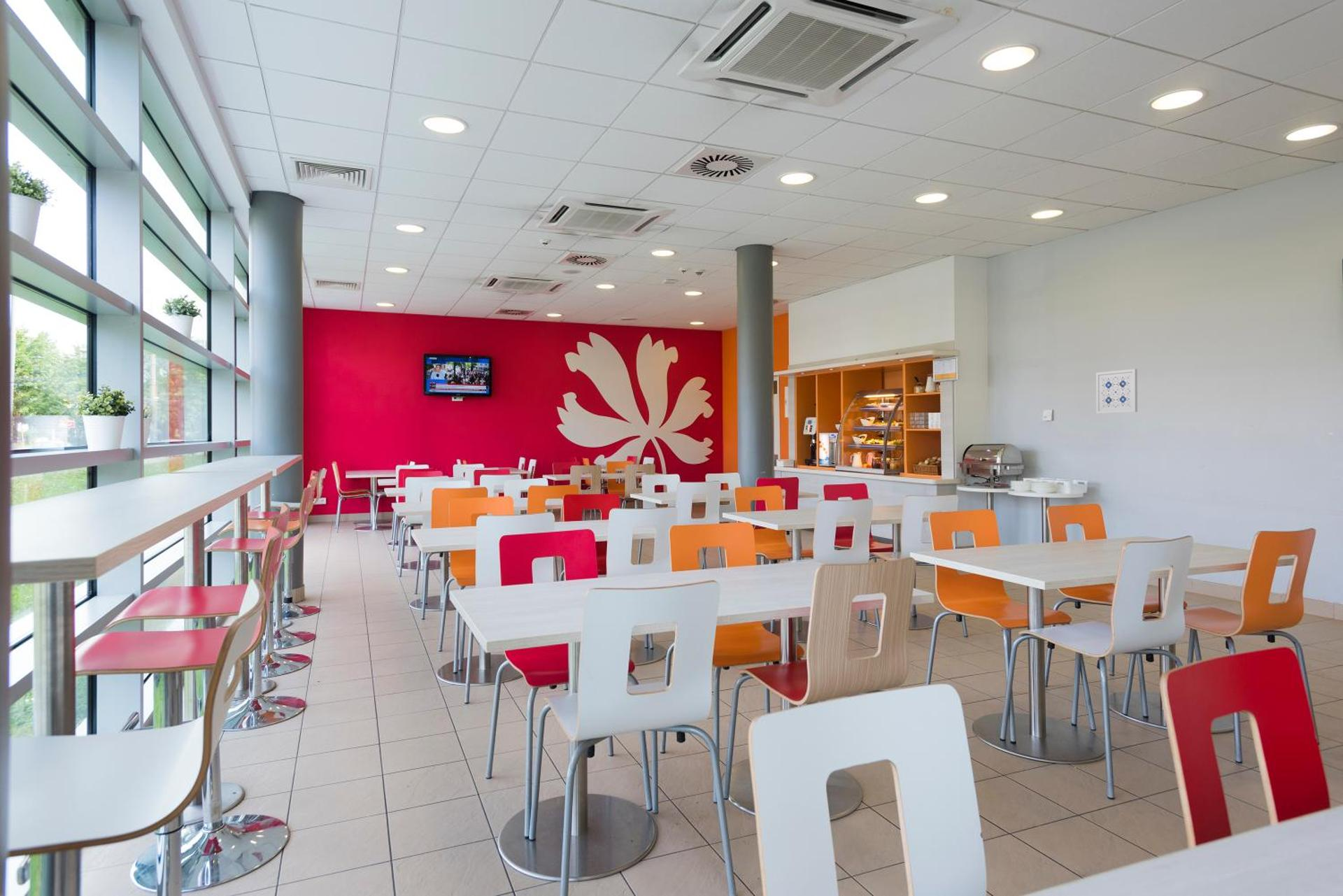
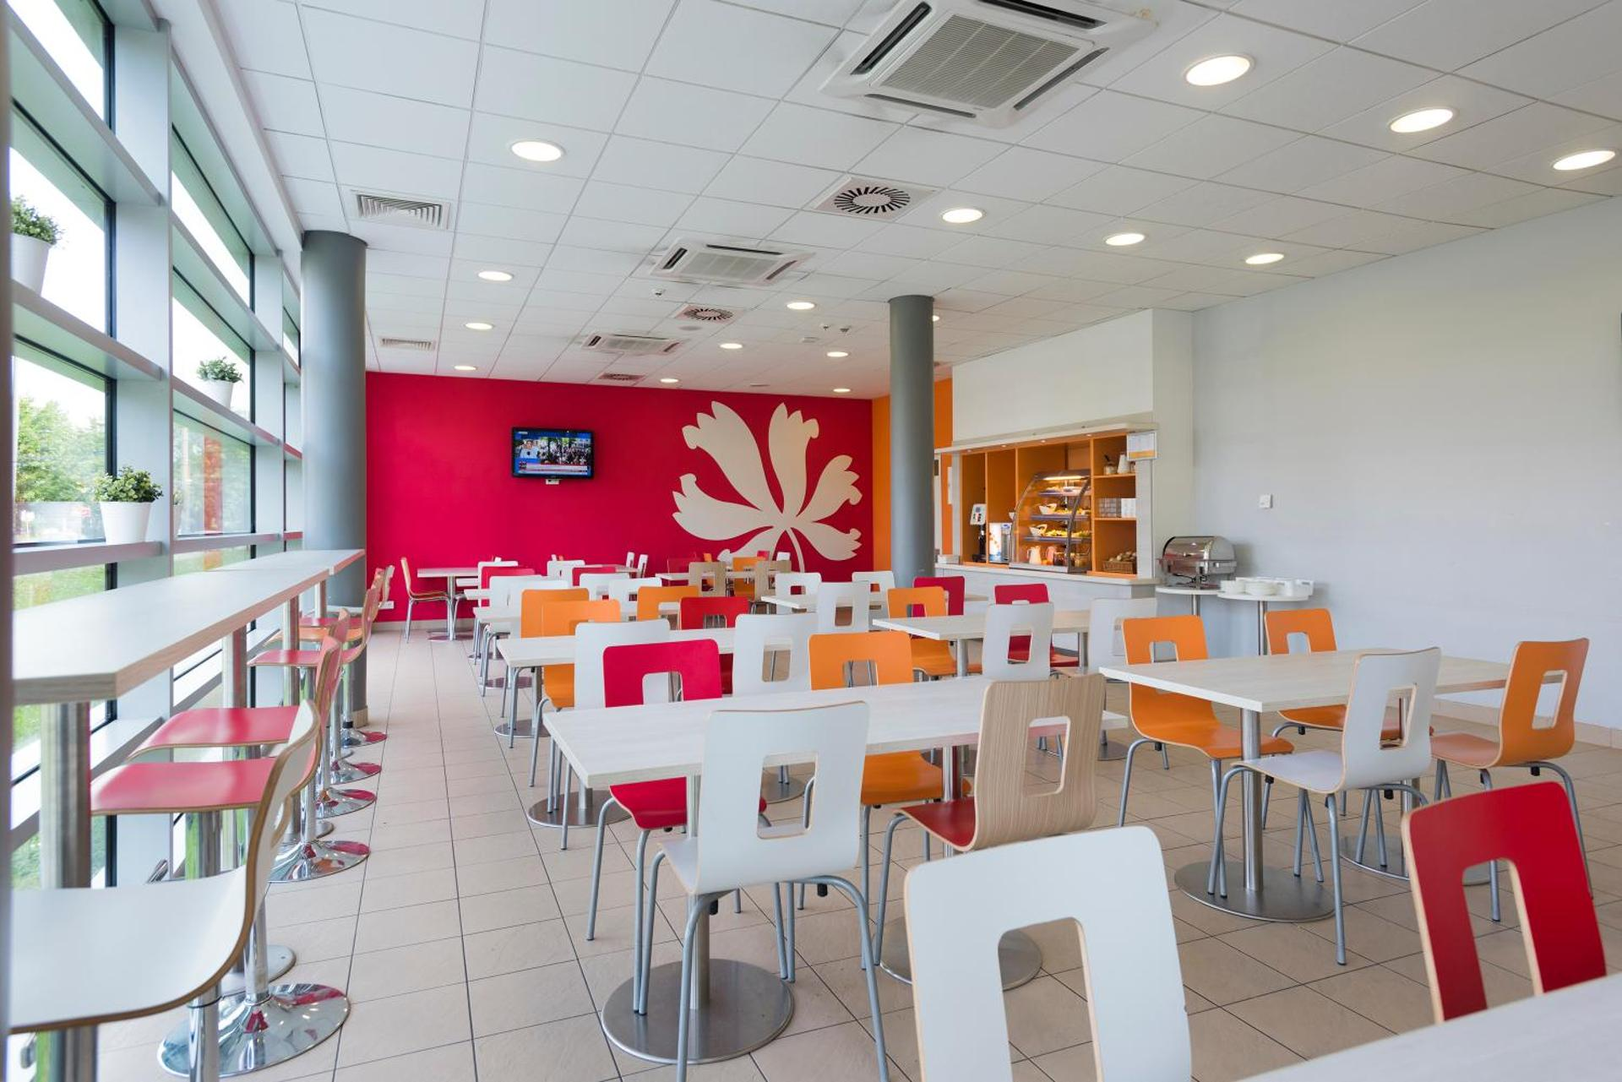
- wall art [1095,368,1138,414]
